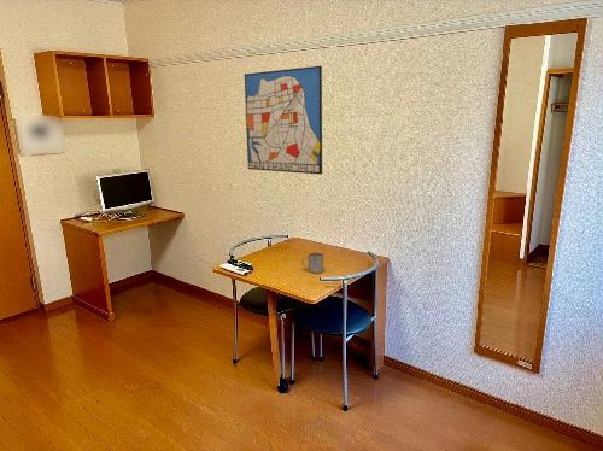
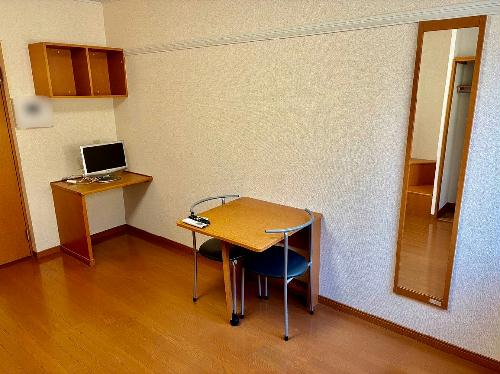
- wall art [244,65,323,175]
- mug [302,252,324,274]
